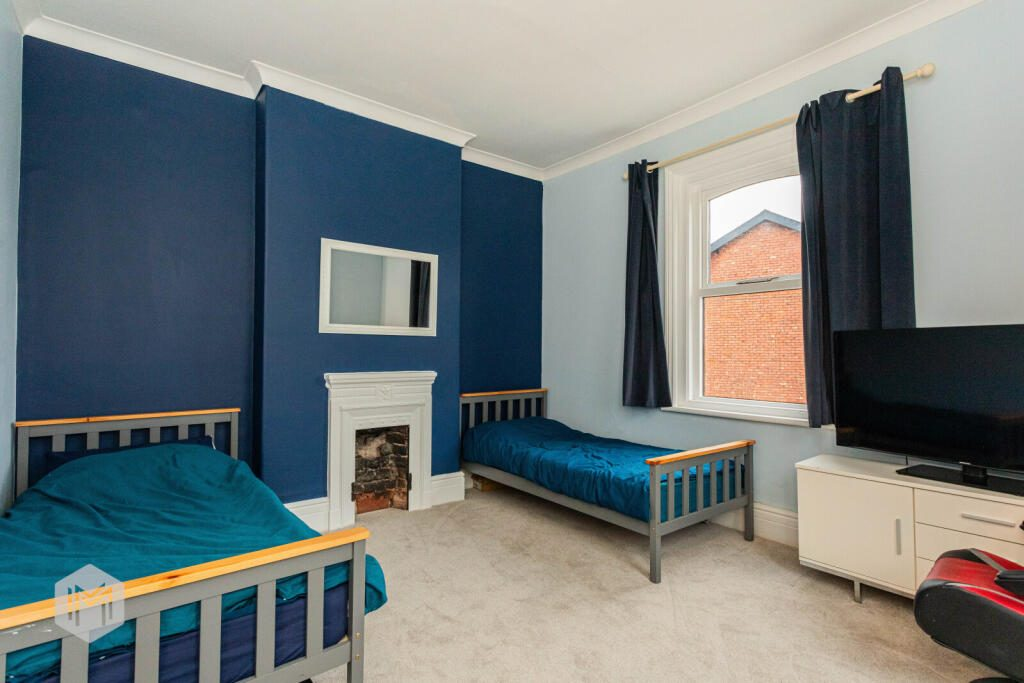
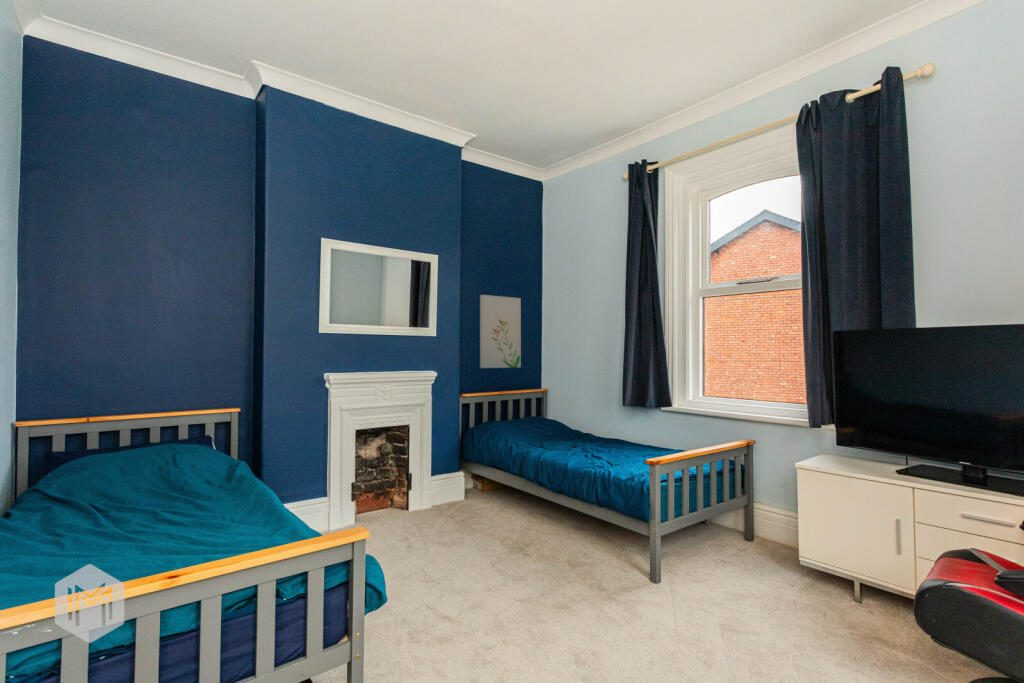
+ wall art [479,294,522,369]
